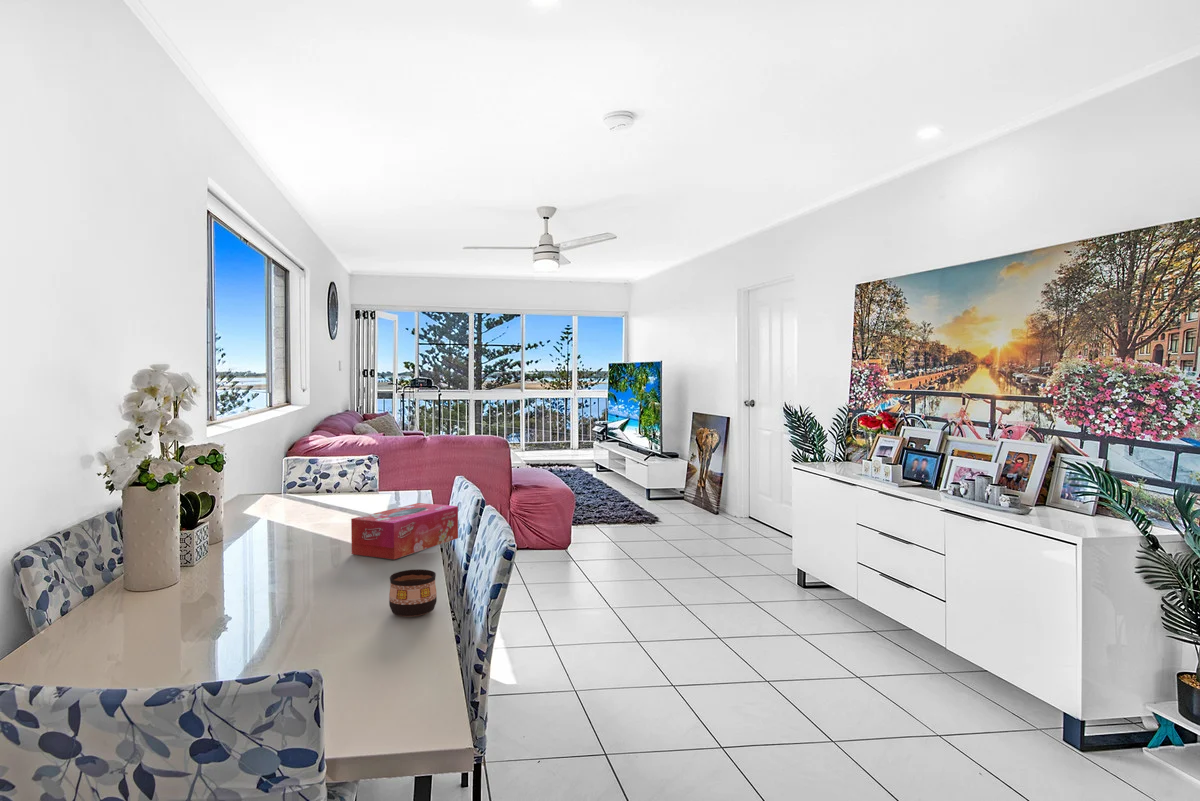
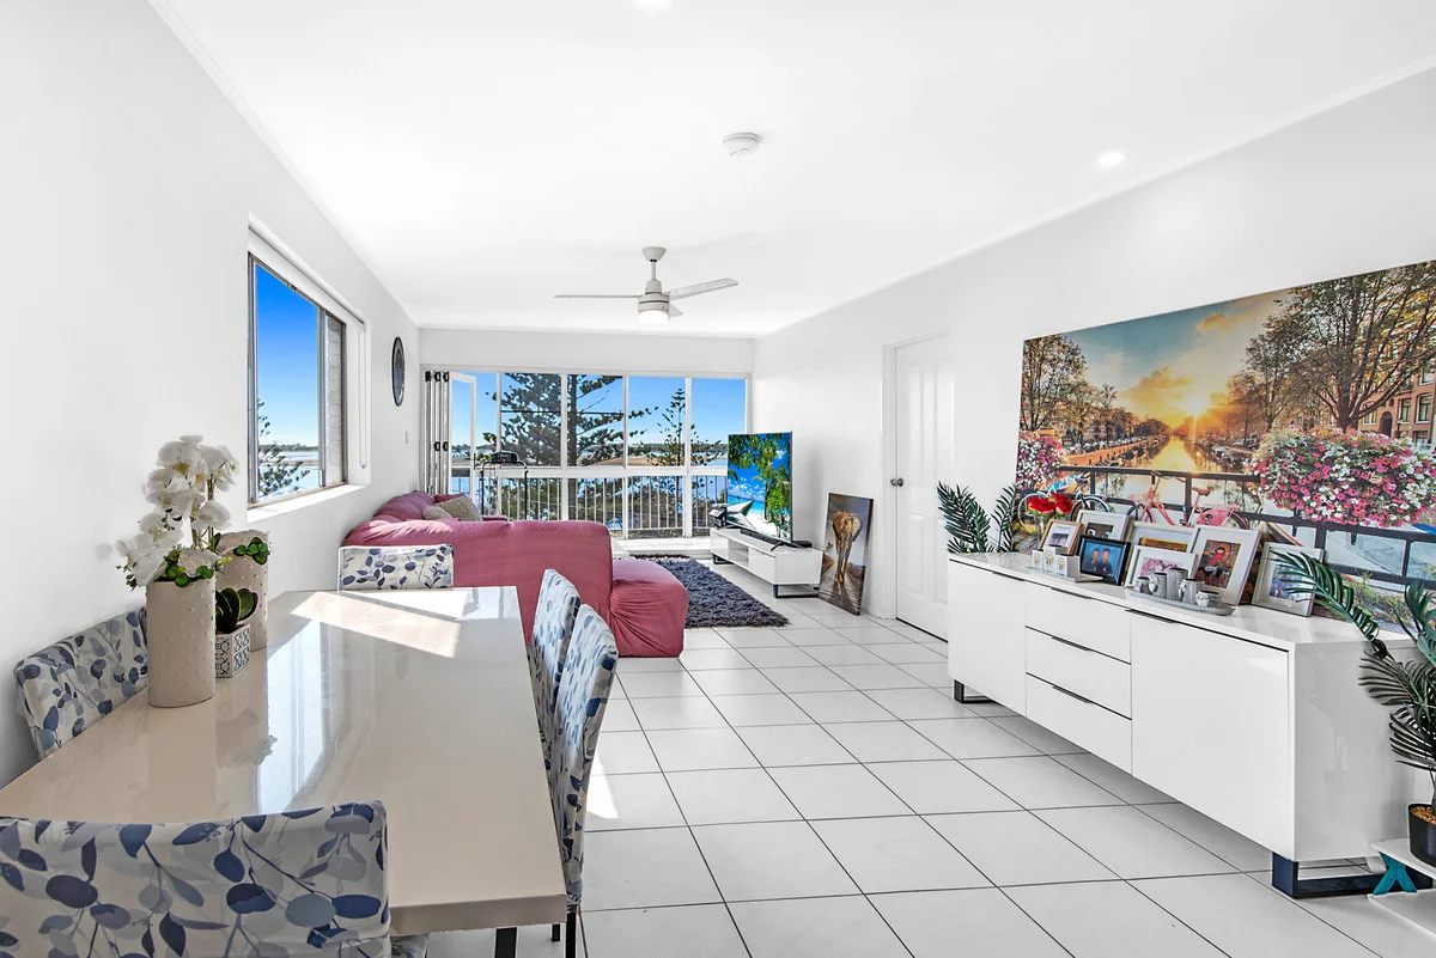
- cup [388,568,438,618]
- tissue box [350,502,459,560]
